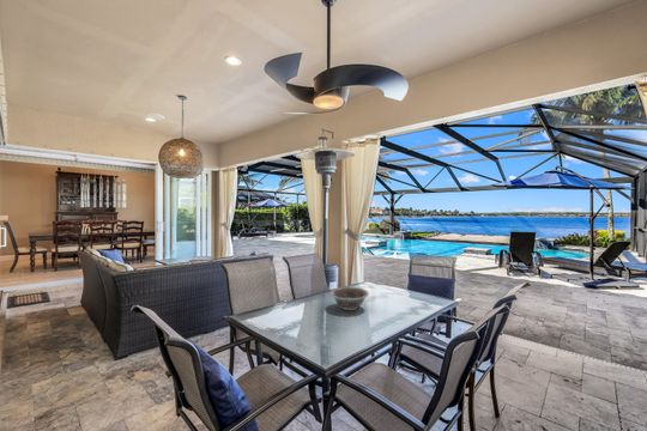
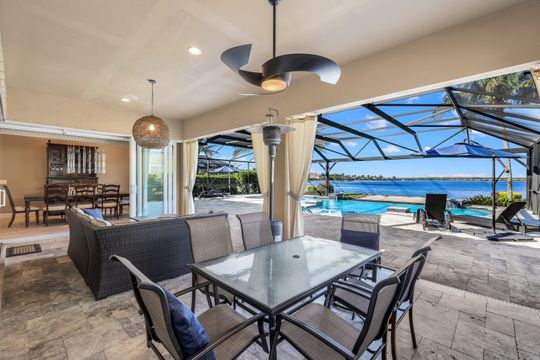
- decorative bowl [328,286,370,311]
